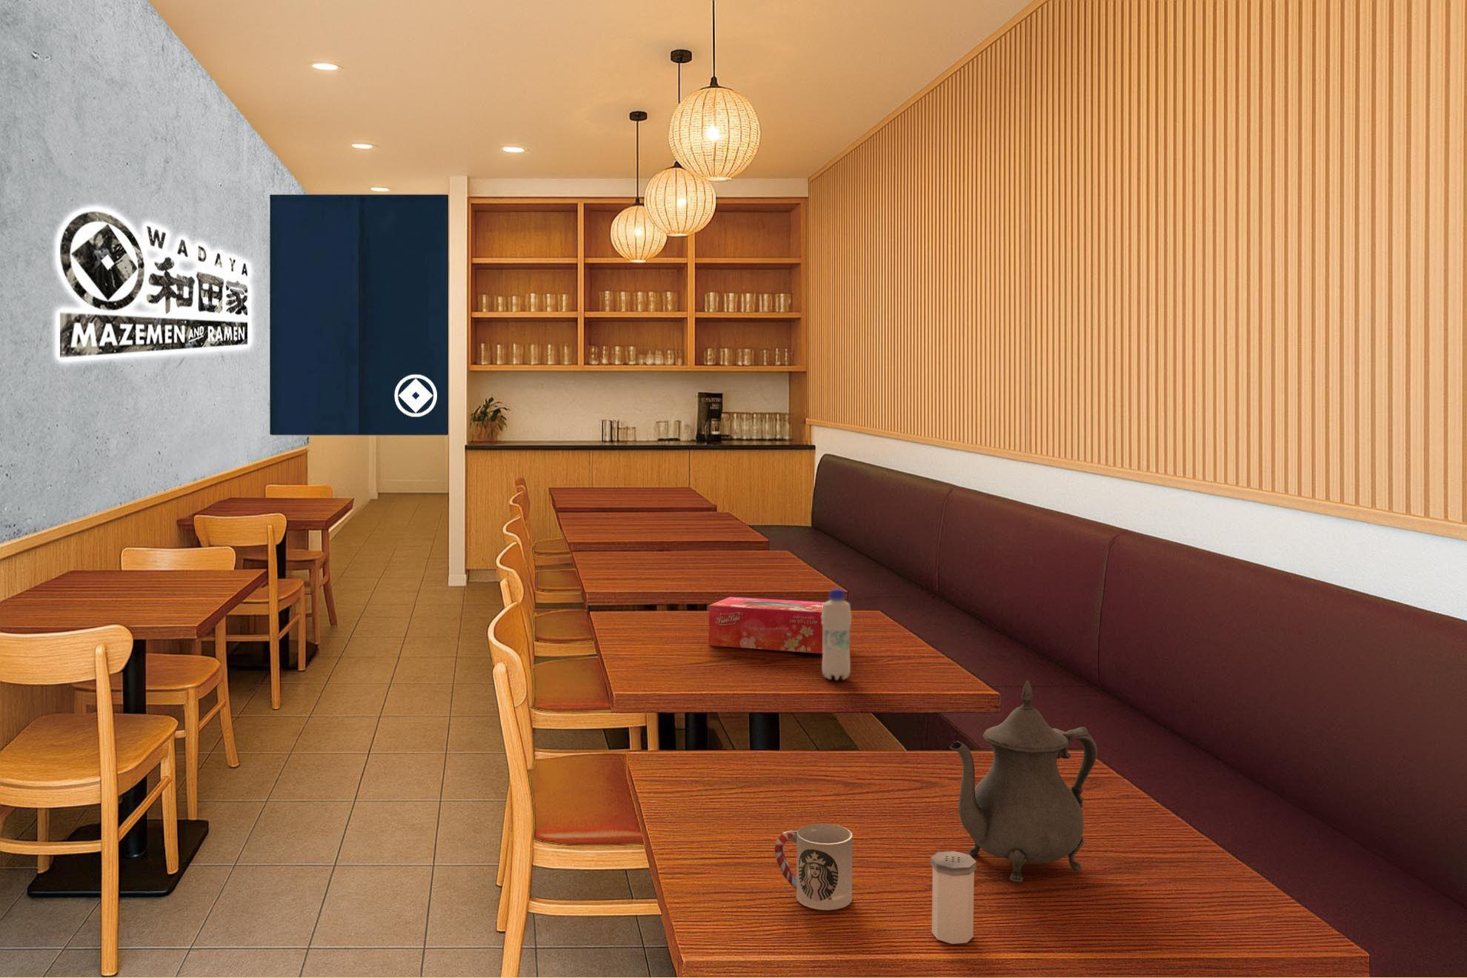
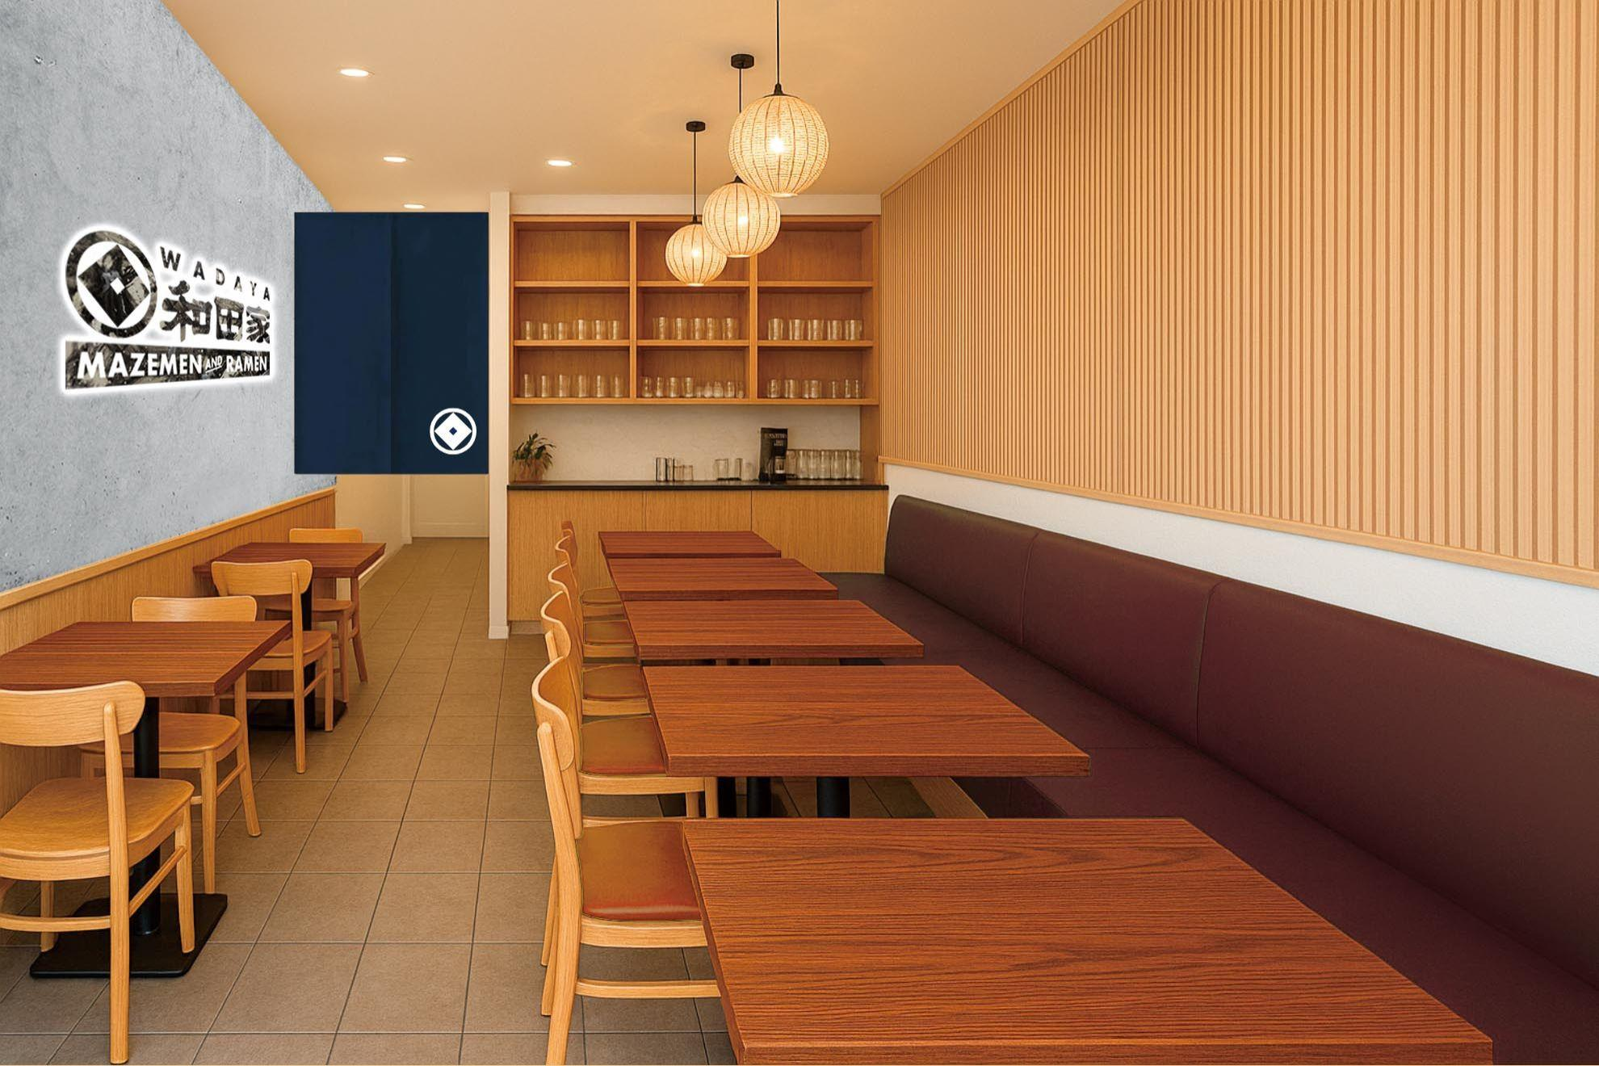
- cup [774,823,852,910]
- tissue box [708,596,825,654]
- teapot [950,680,1098,882]
- bottle [822,588,852,681]
- salt shaker [930,850,977,944]
